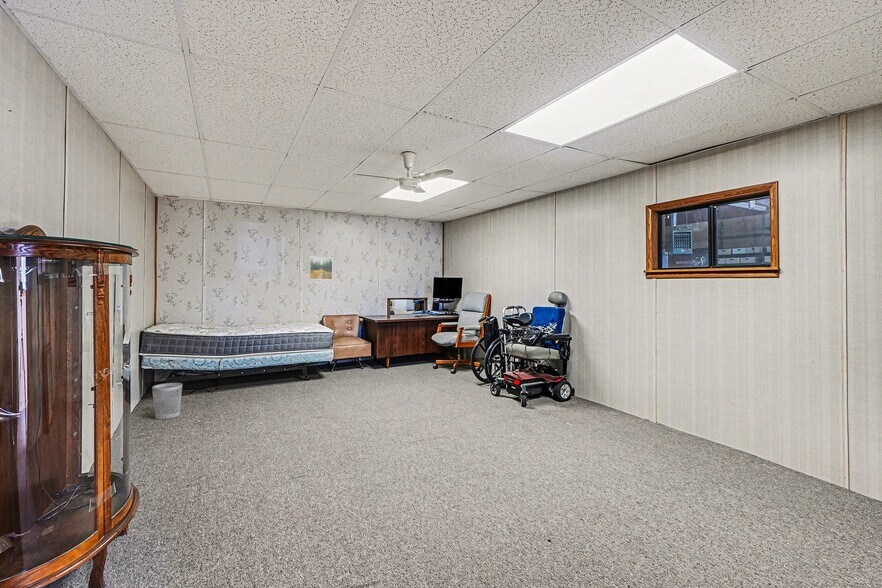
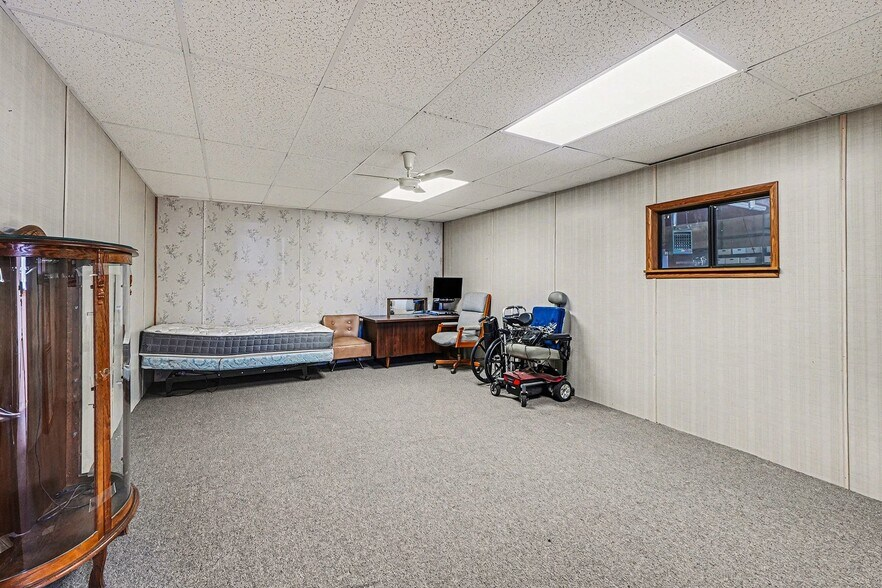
- wastebasket [151,382,183,420]
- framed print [309,256,333,280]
